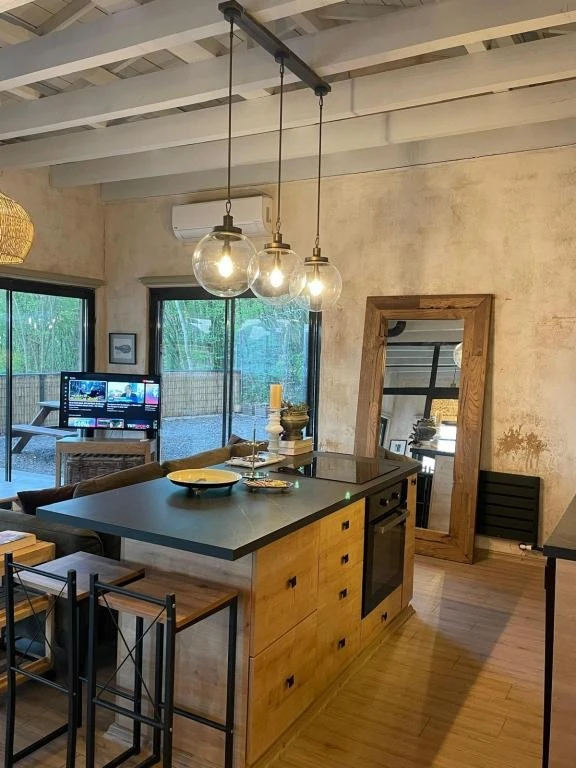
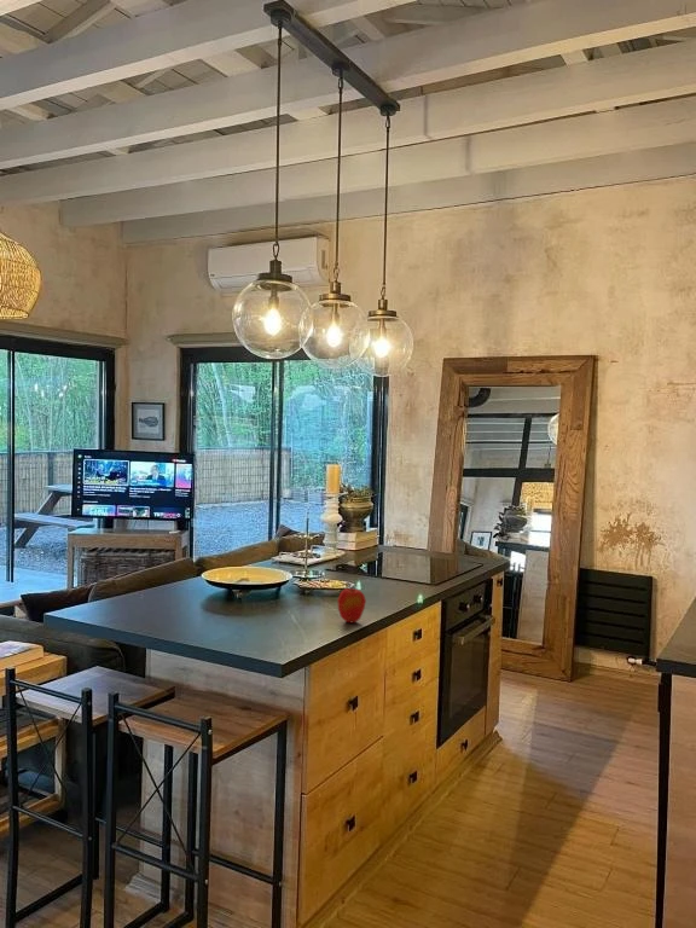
+ apple [336,586,367,624]
